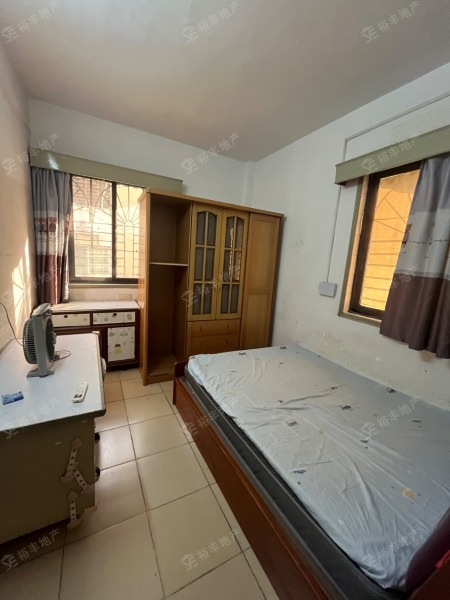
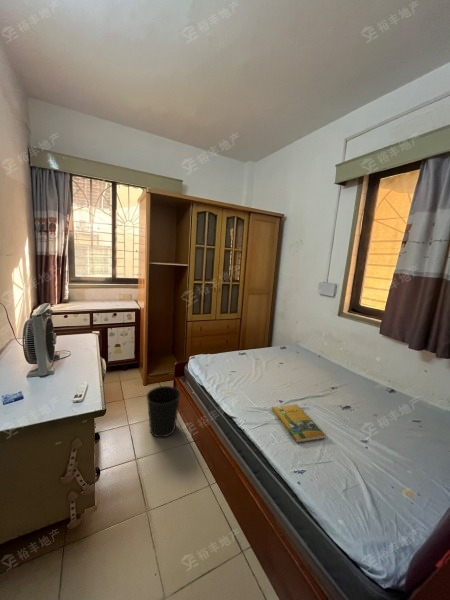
+ booklet [271,403,327,444]
+ wastebasket [146,385,182,438]
